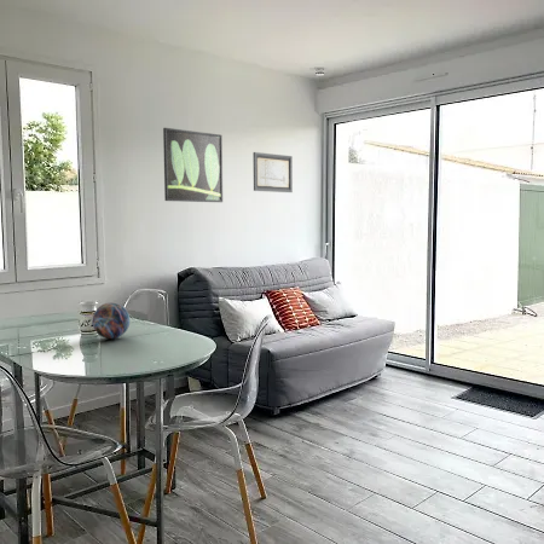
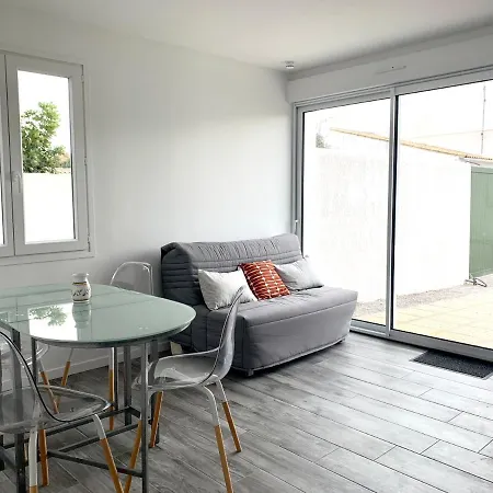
- wall art [253,151,294,193]
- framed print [162,127,224,203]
- decorative orb [91,301,131,340]
